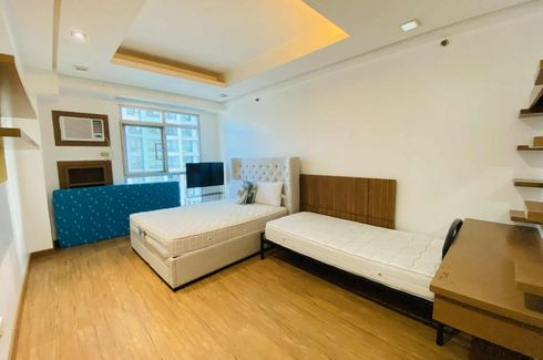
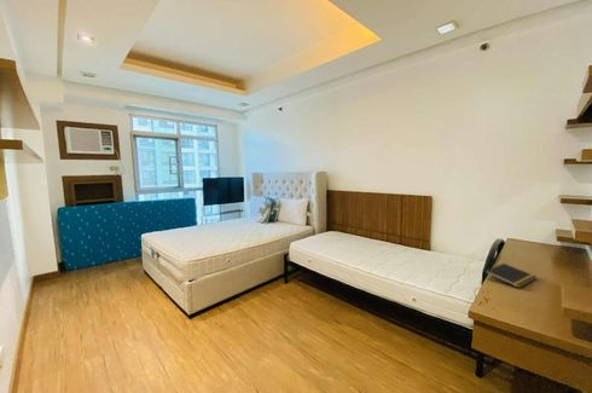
+ notepad [483,262,538,289]
